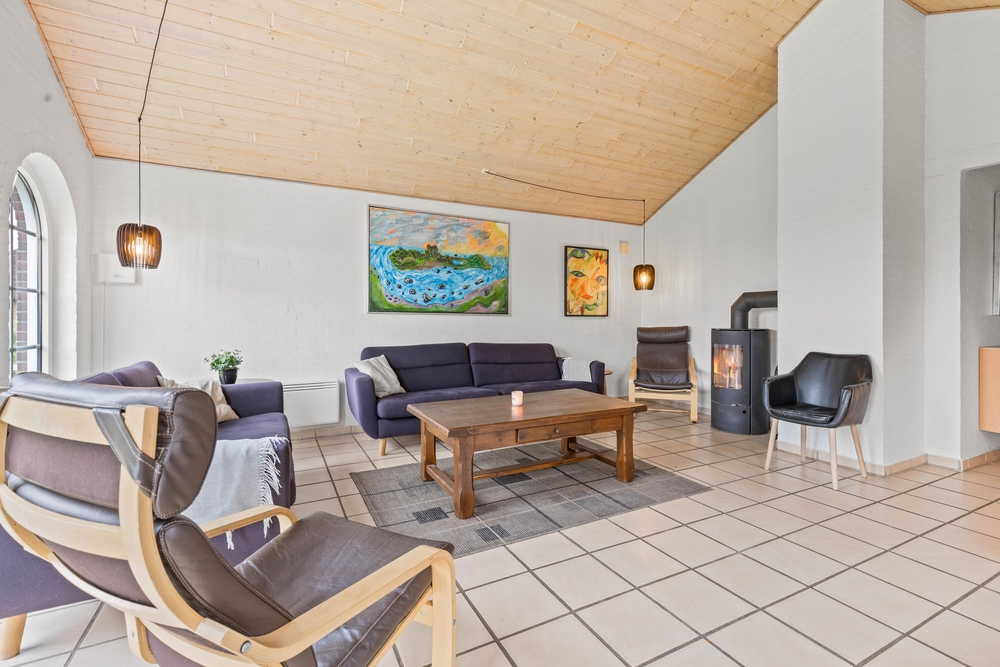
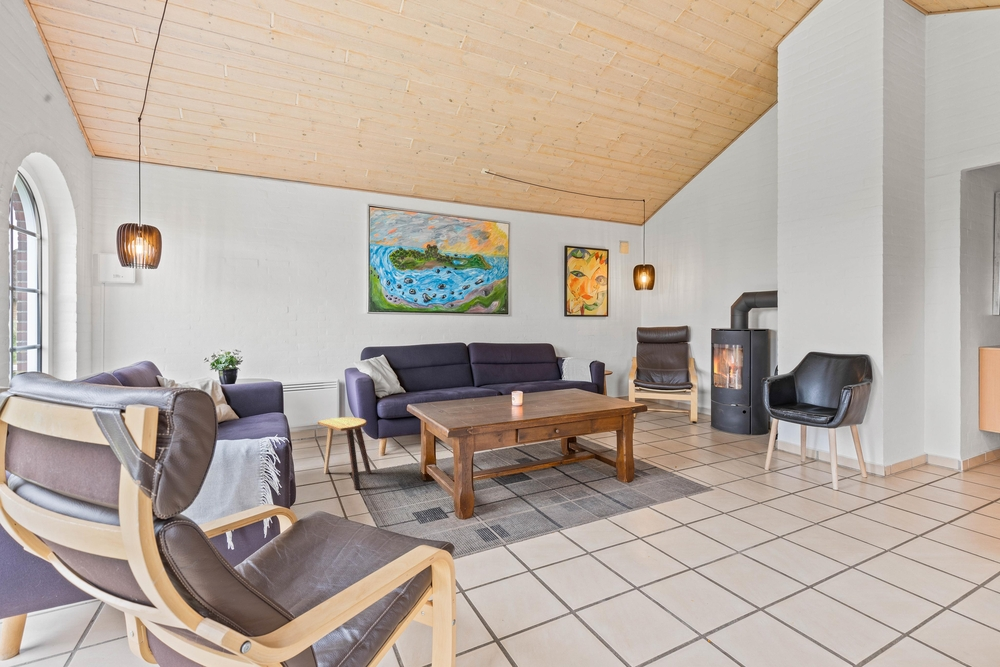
+ stool [317,416,372,490]
